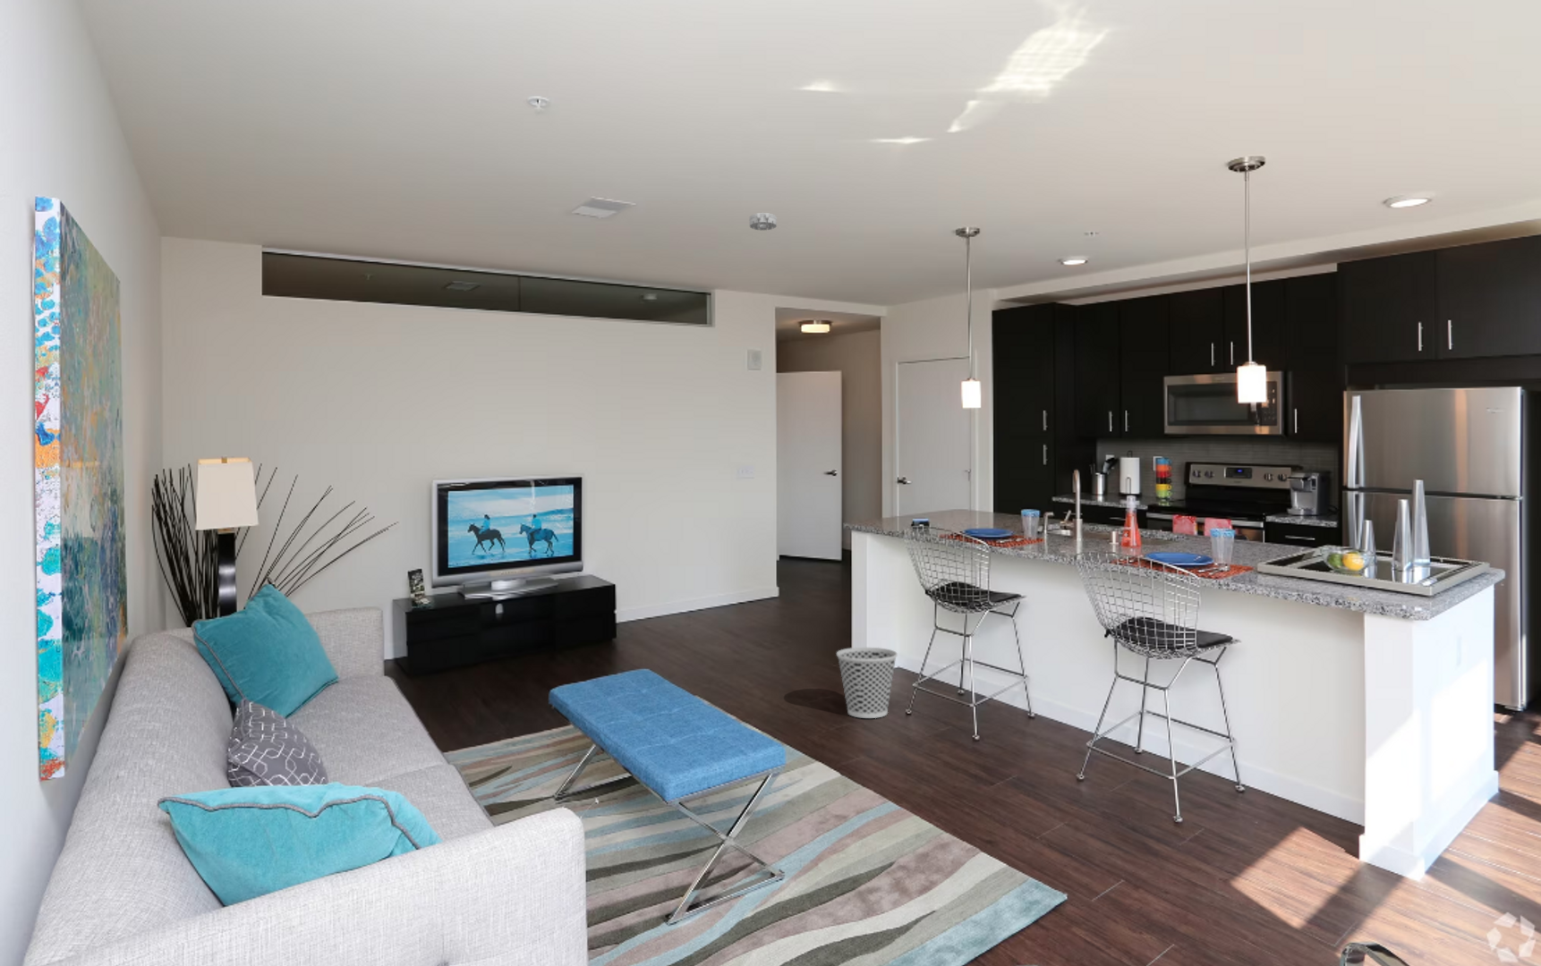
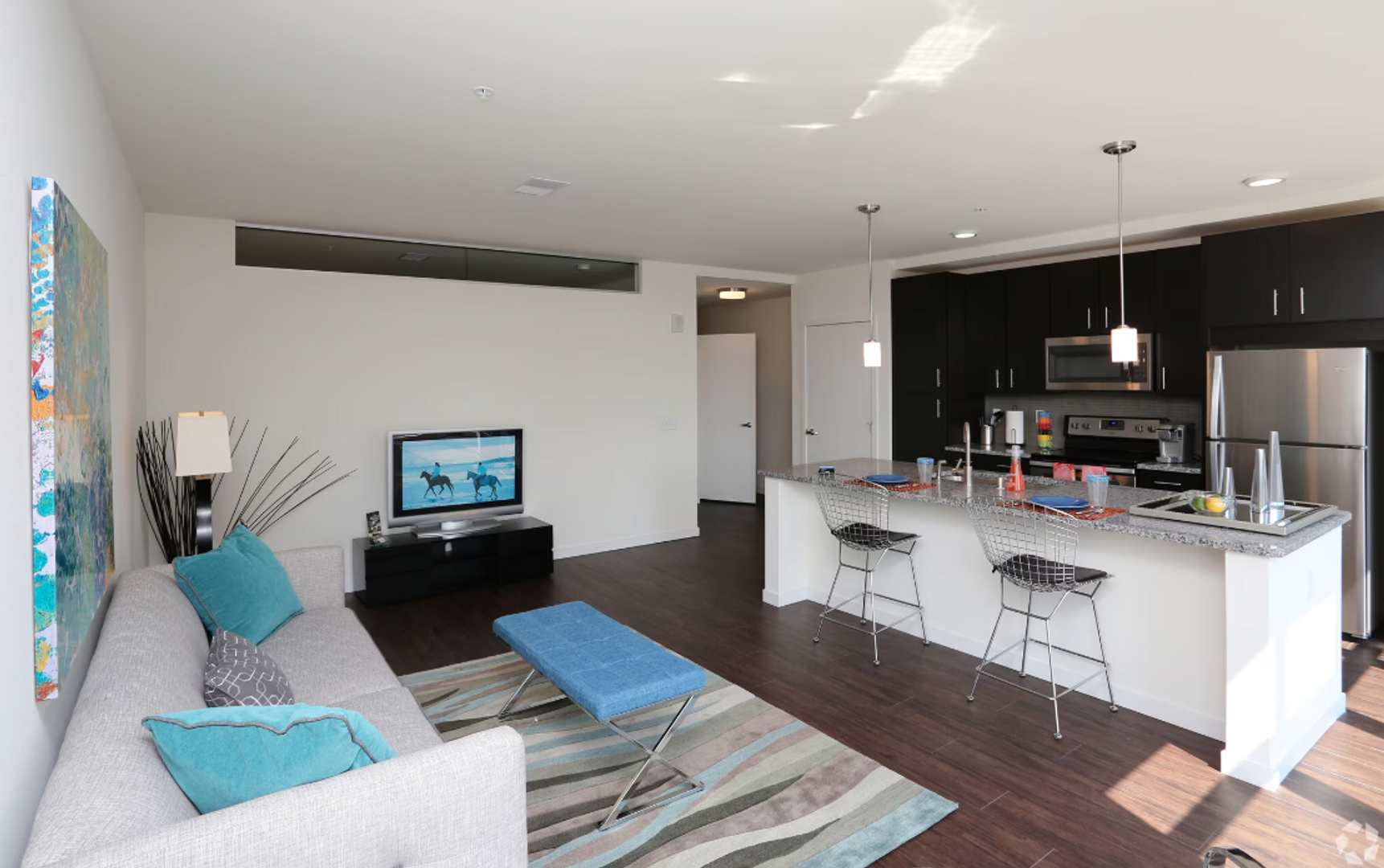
- wastebasket [836,647,899,719]
- smoke detector [748,211,777,230]
